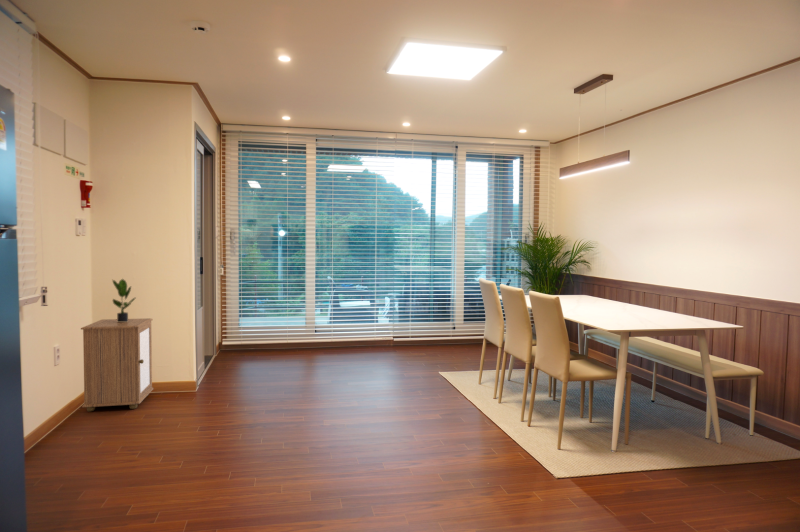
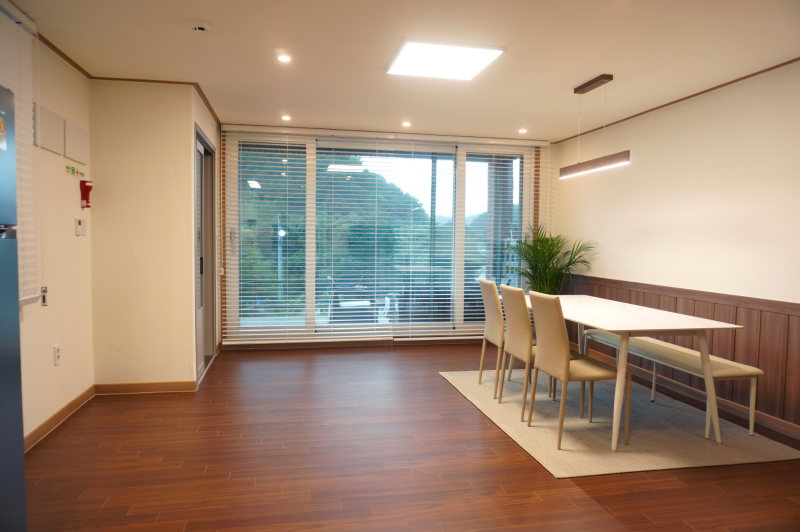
- potted plant [111,277,138,322]
- cabinet [80,317,154,413]
